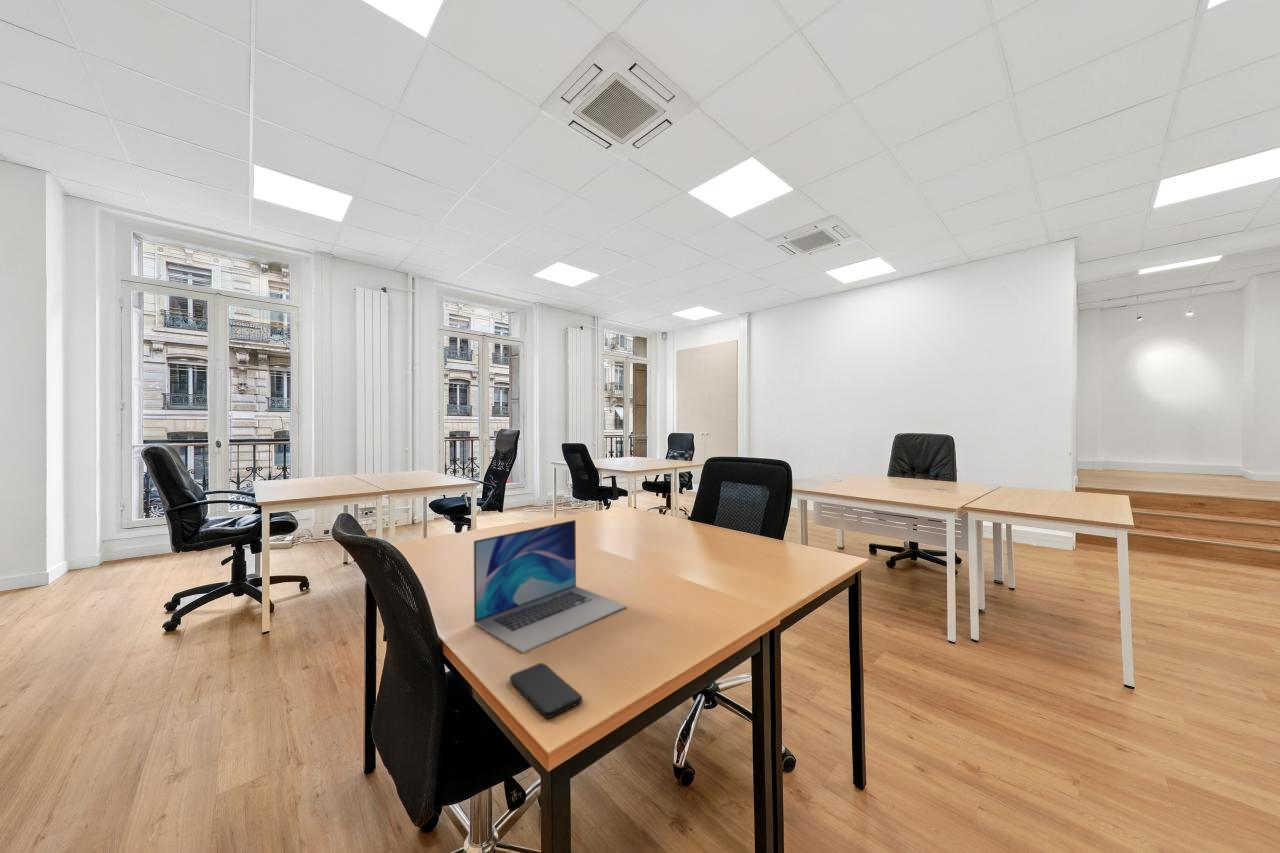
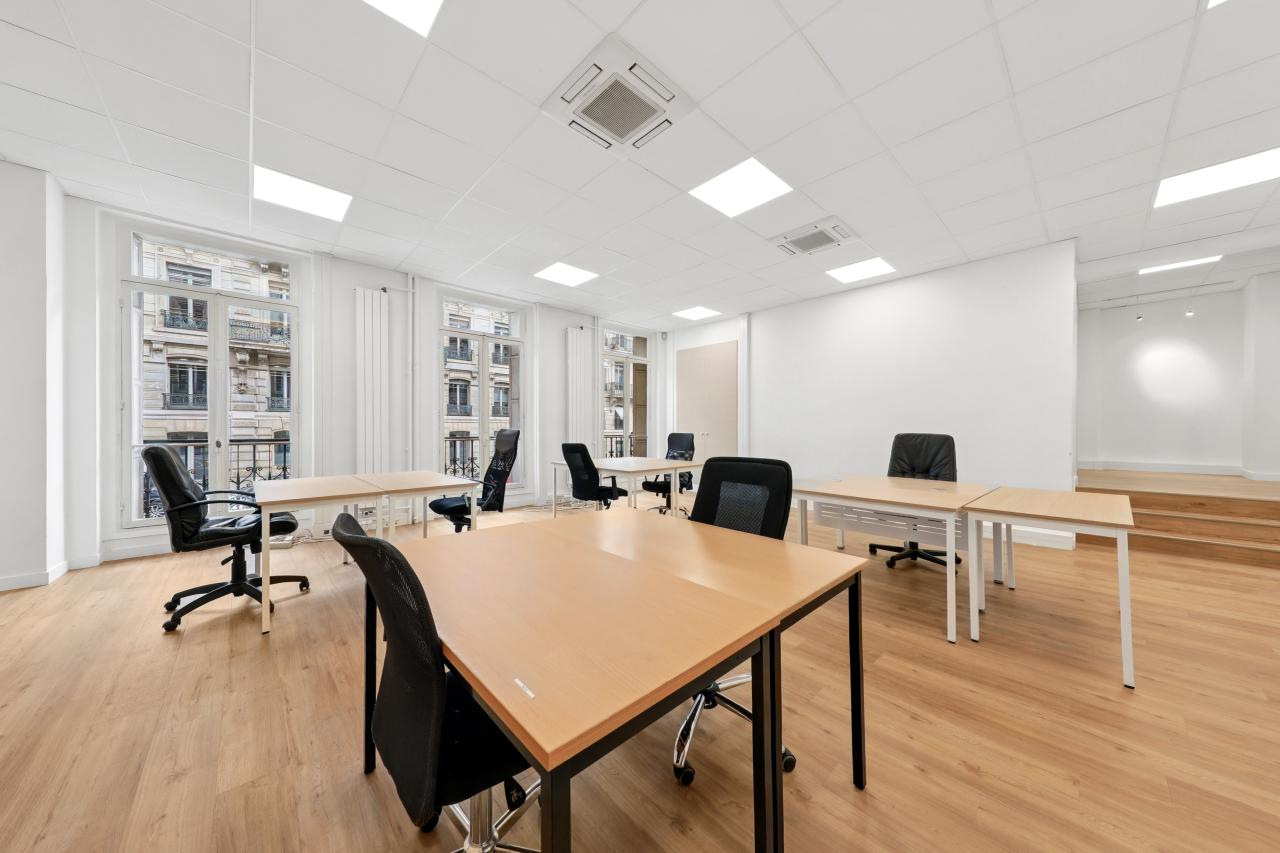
- smartphone [509,662,583,719]
- laptop [473,519,628,654]
